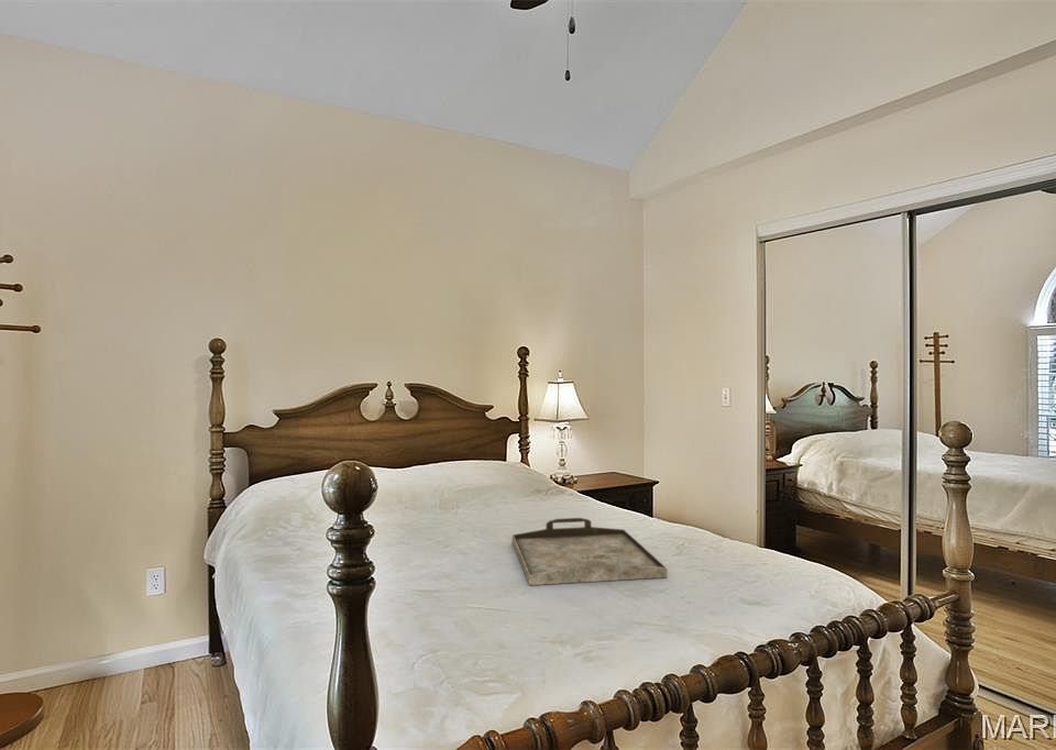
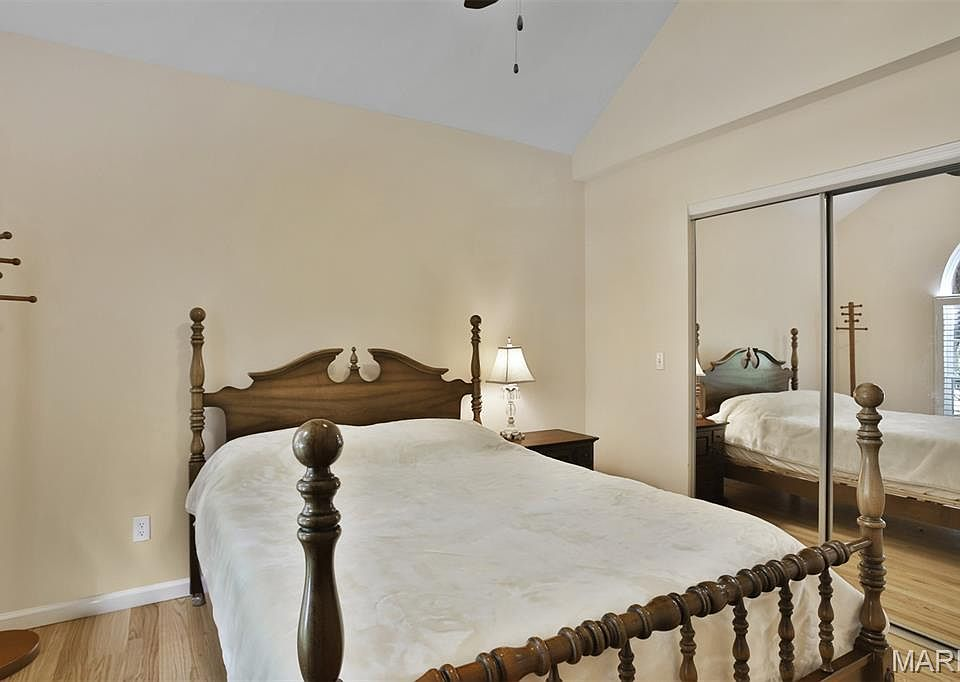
- serving tray [512,517,669,586]
